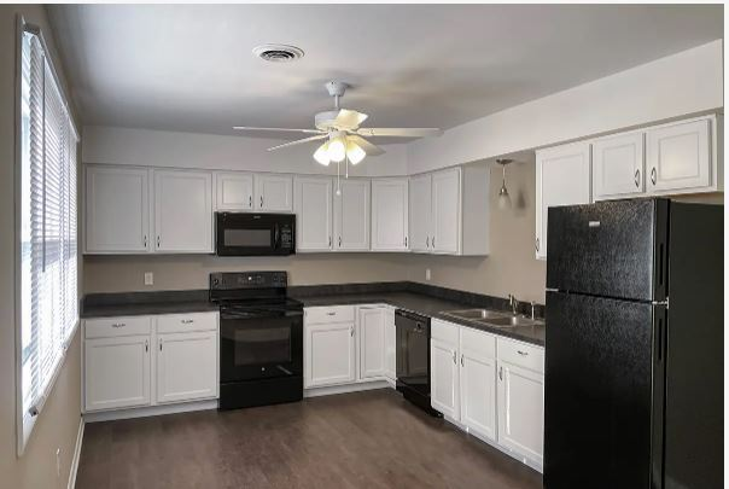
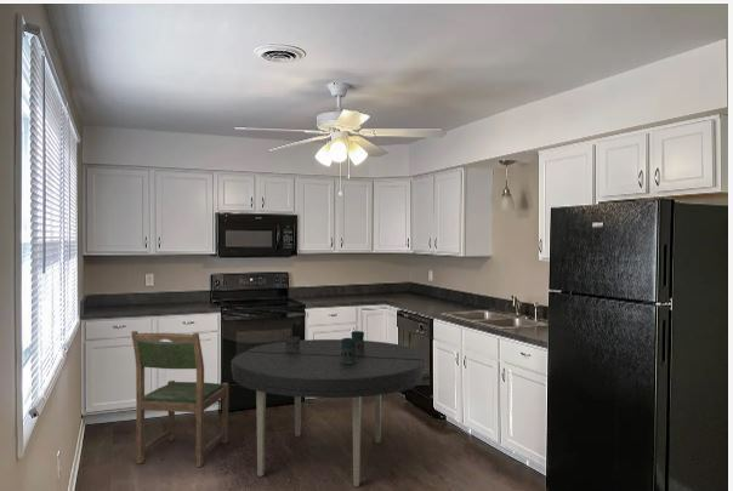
+ dining table [231,330,427,487]
+ dining chair [130,330,231,468]
